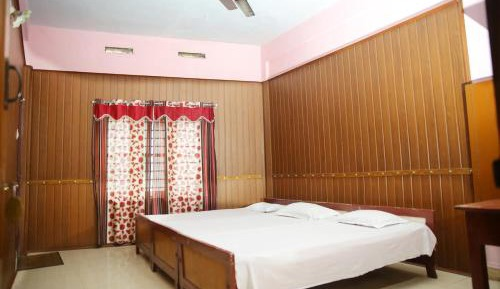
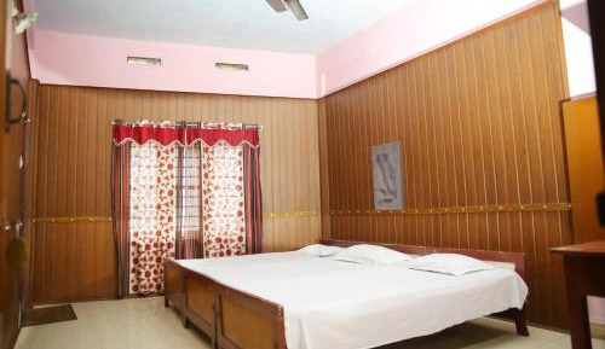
+ wall art [370,140,407,211]
